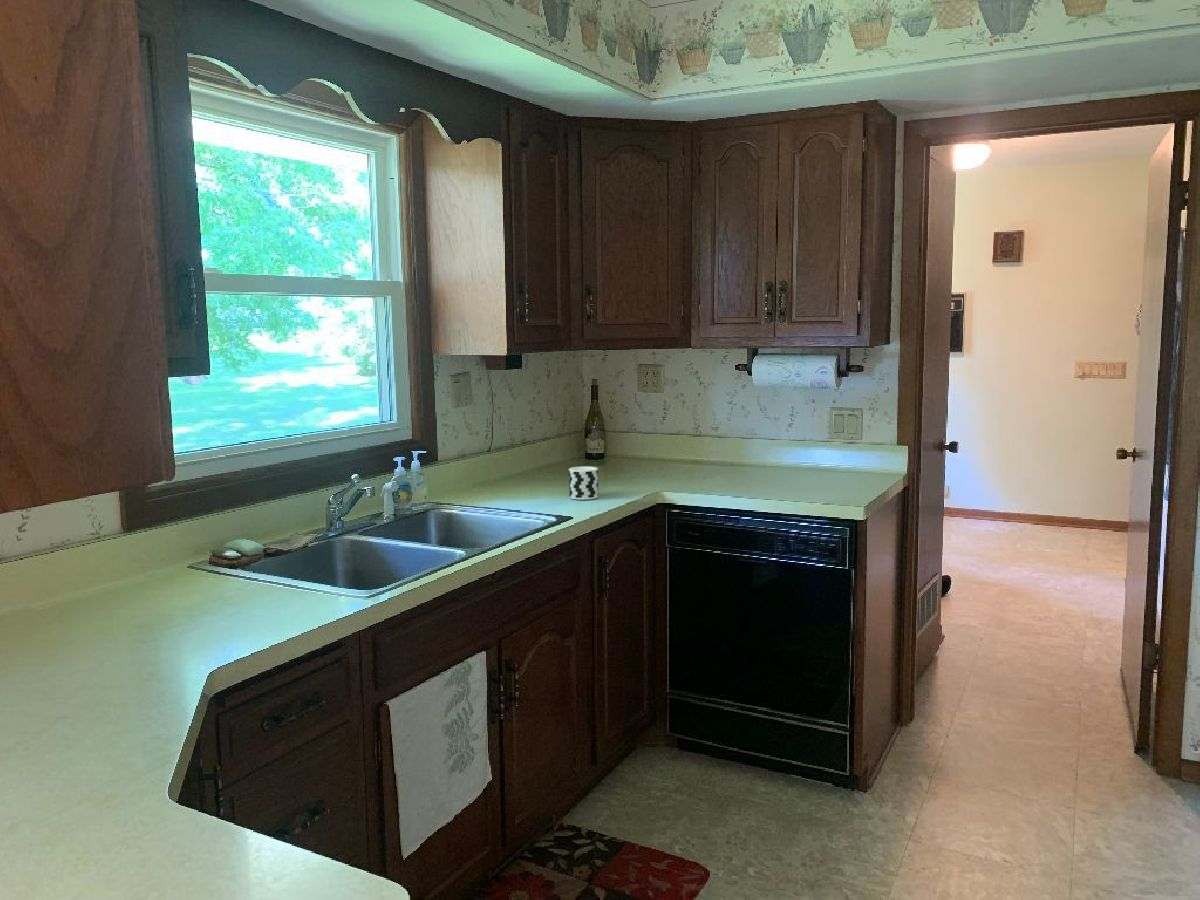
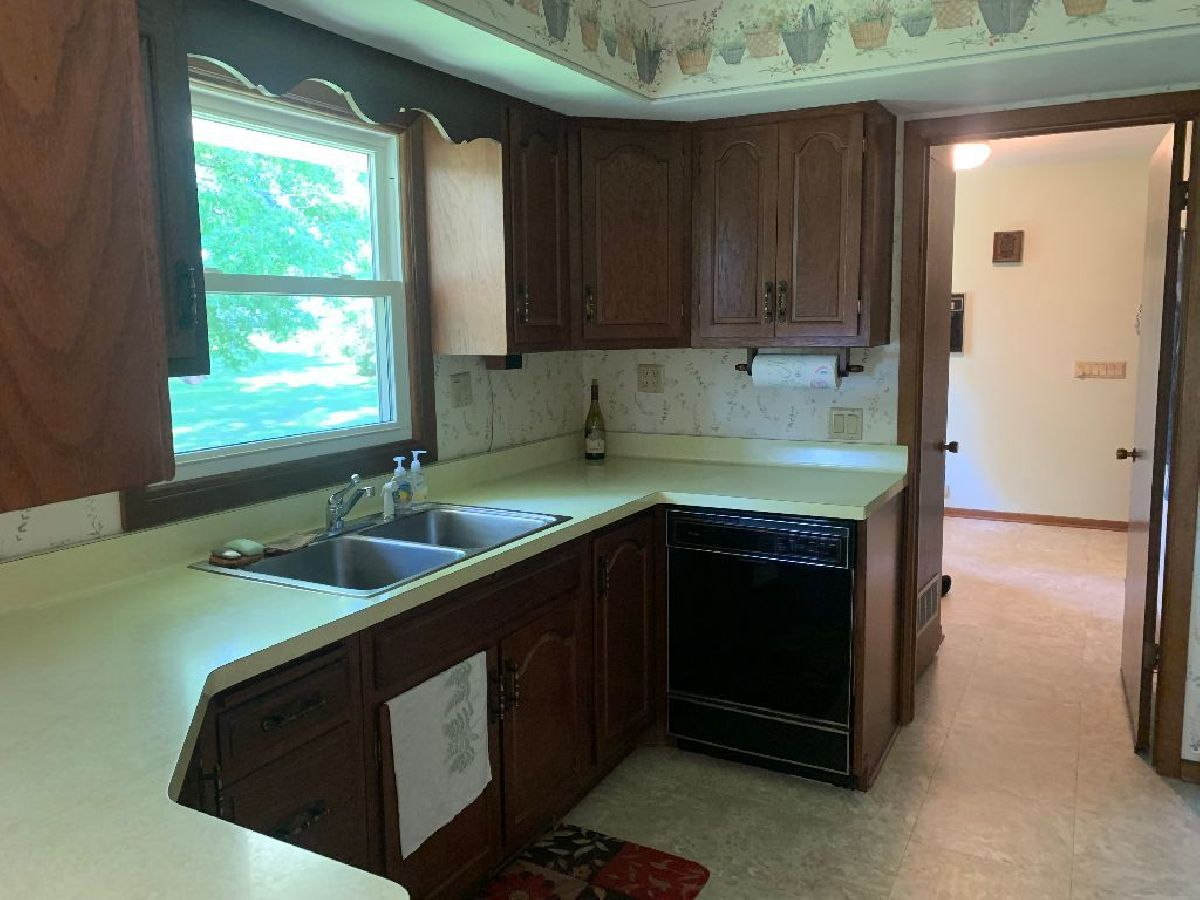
- cup [568,466,599,501]
